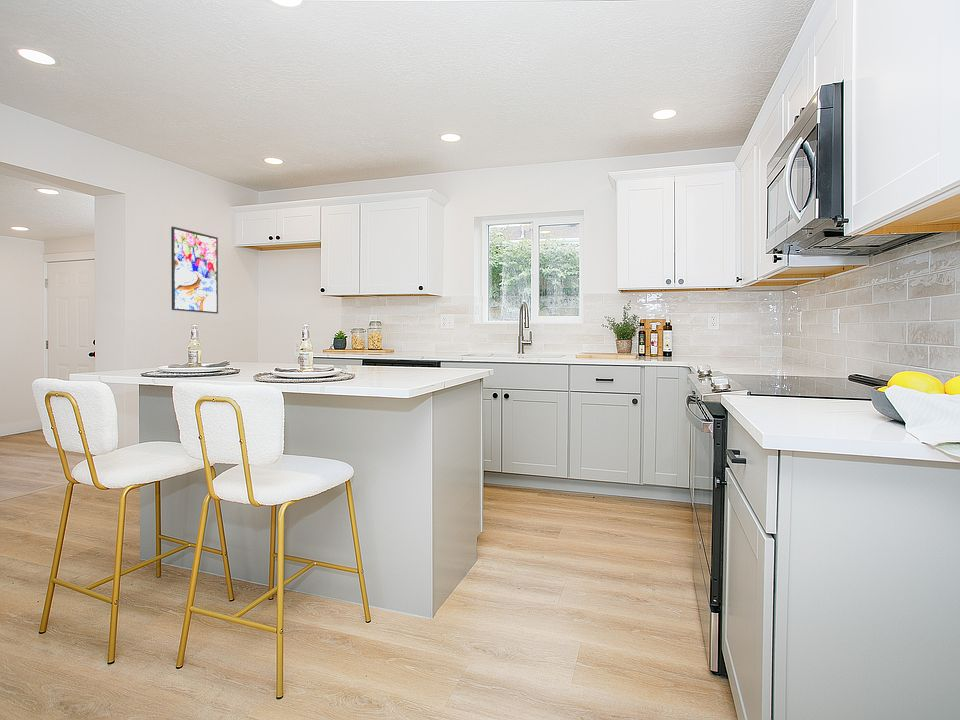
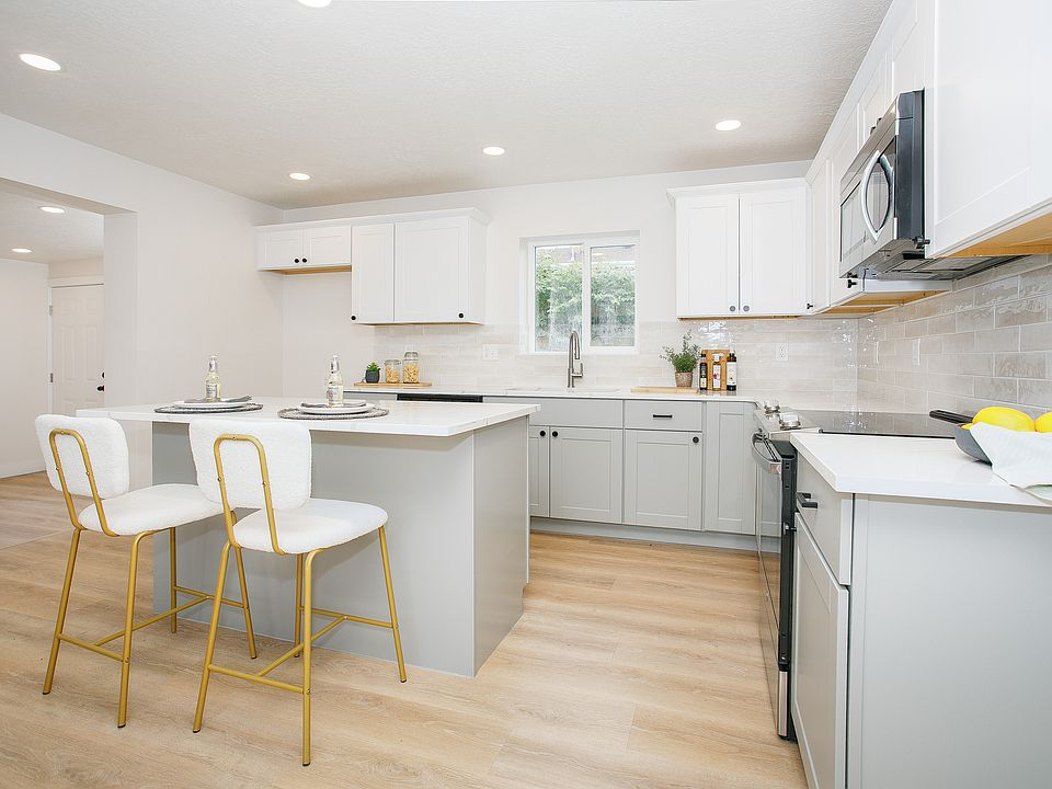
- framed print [170,226,219,315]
